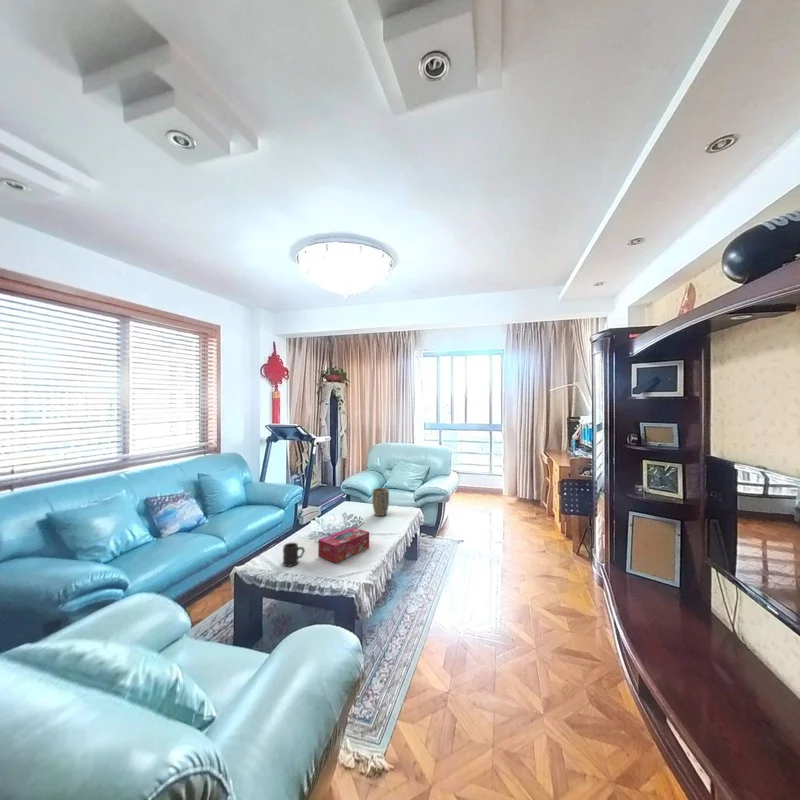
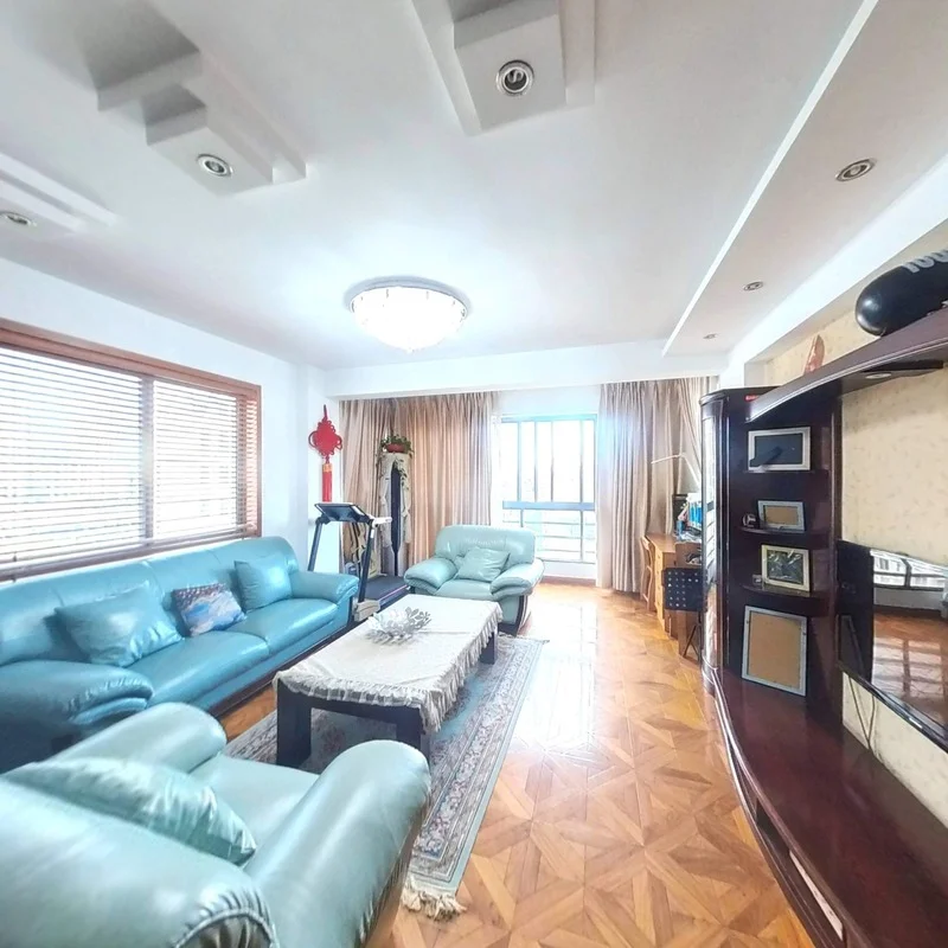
- mug [282,542,306,567]
- tissue box [317,526,370,564]
- plant pot [371,487,390,517]
